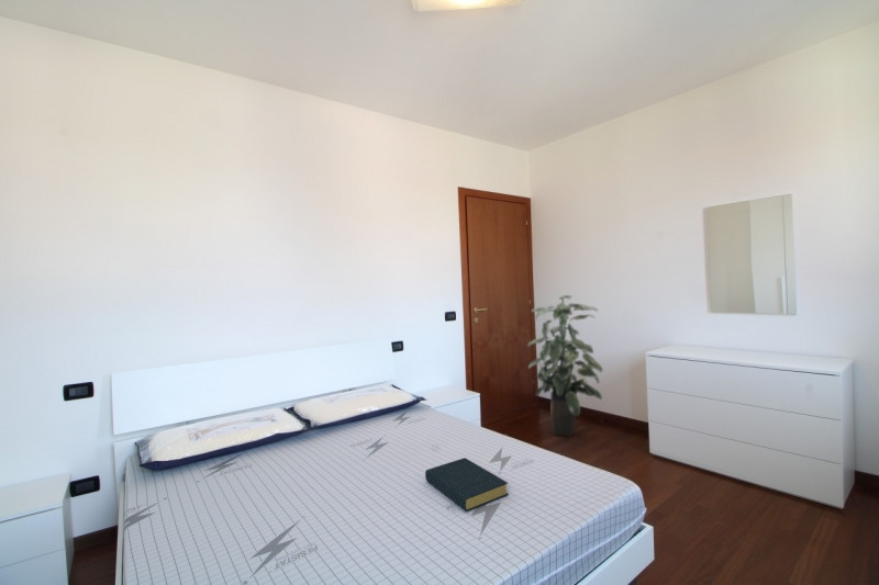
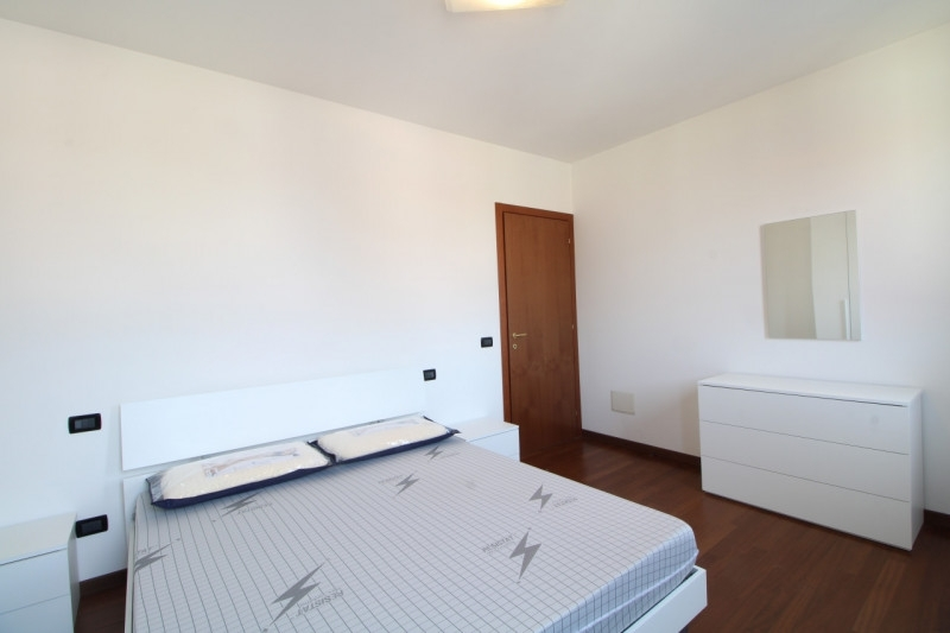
- indoor plant [526,294,603,438]
- hardback book [424,457,510,513]
